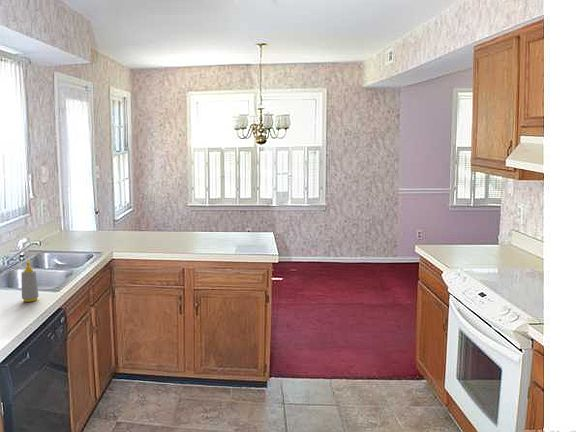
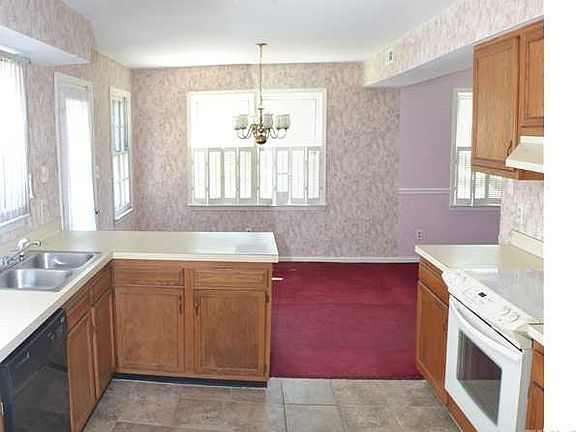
- soap bottle [21,259,39,303]
